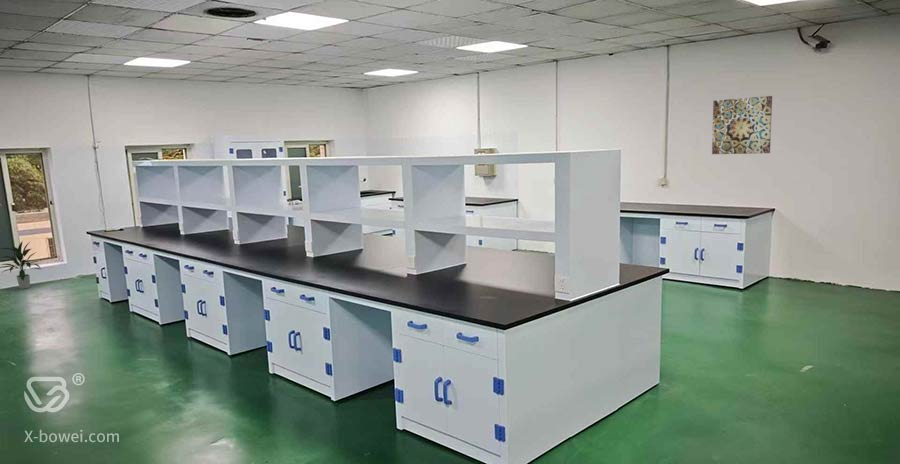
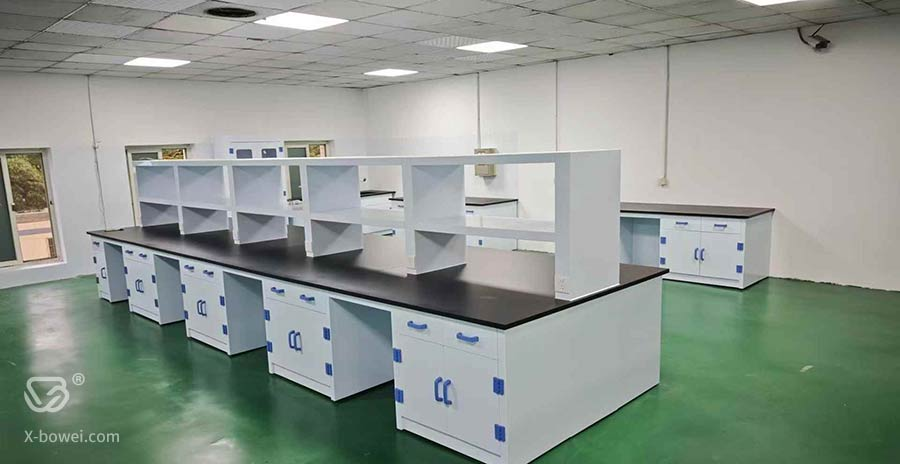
- indoor plant [0,240,42,290]
- wall art [711,95,773,155]
